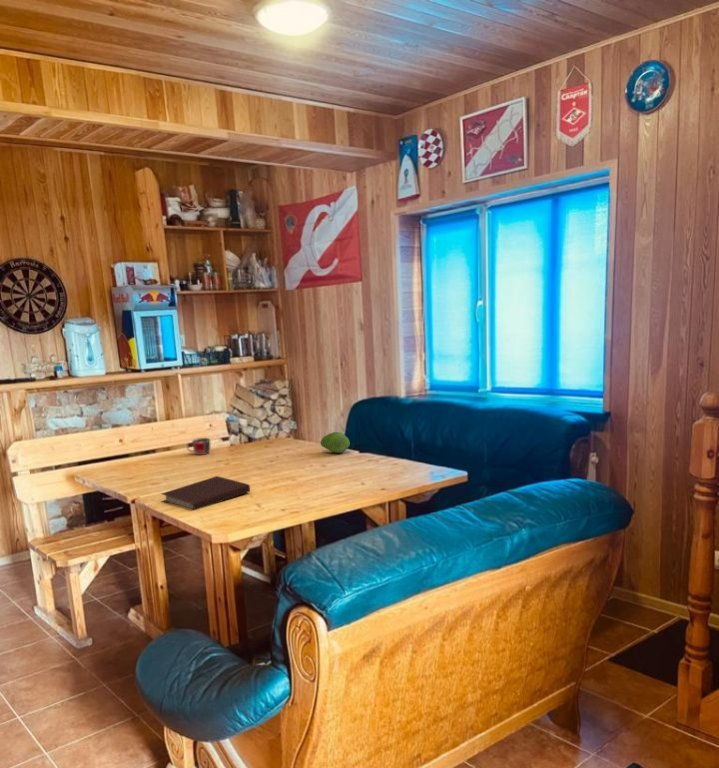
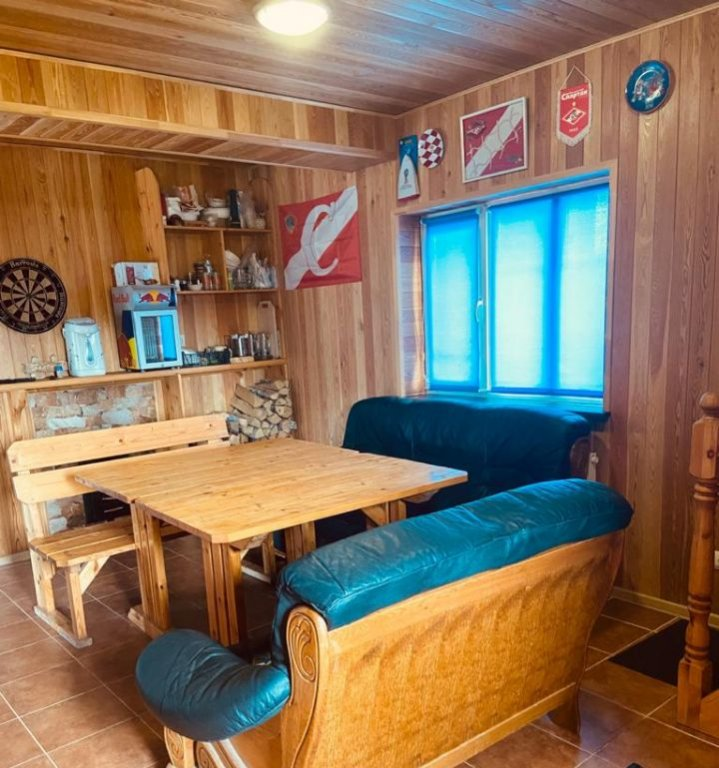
- mug [186,437,211,456]
- fruit [319,431,351,454]
- notebook [160,475,251,511]
